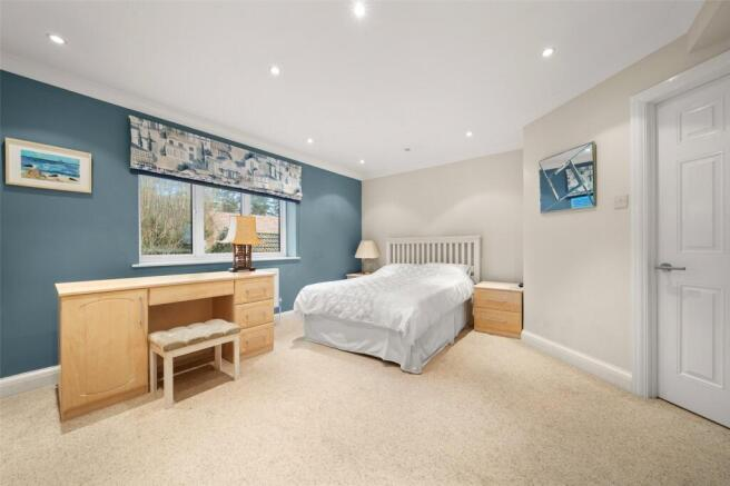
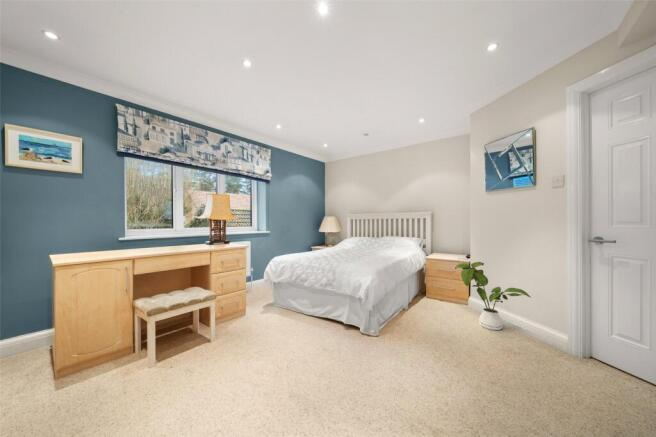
+ house plant [454,261,532,331]
